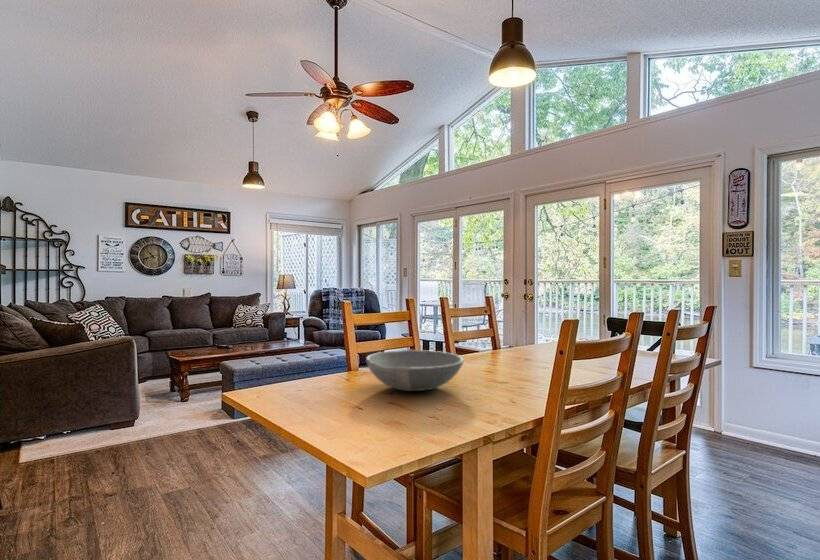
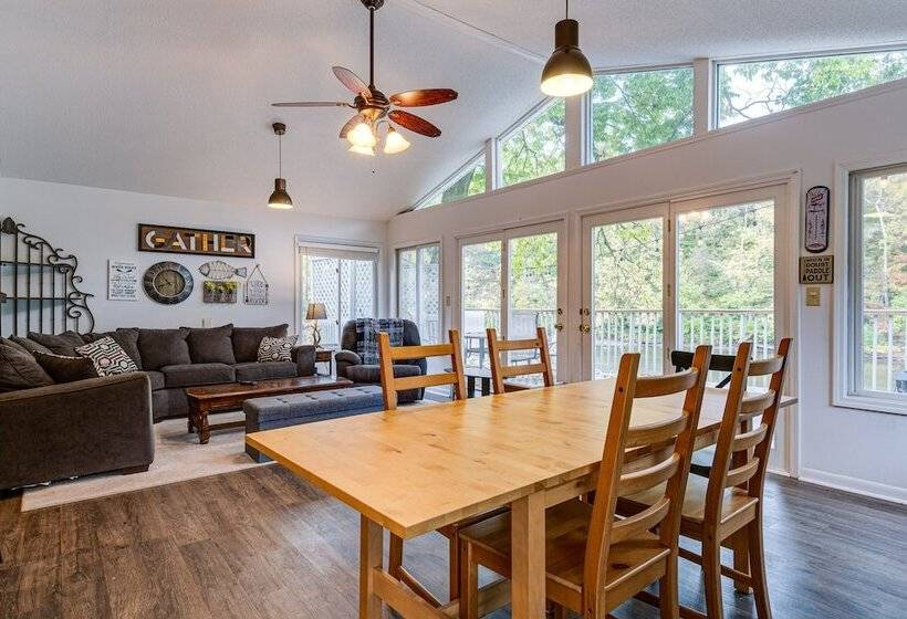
- bowl [365,349,465,392]
